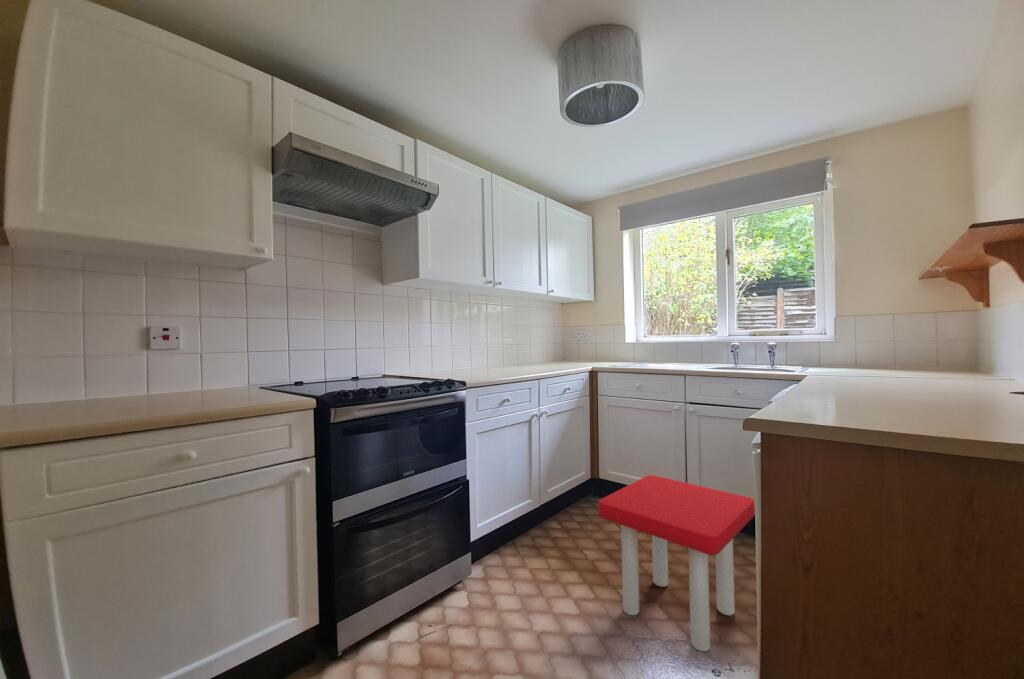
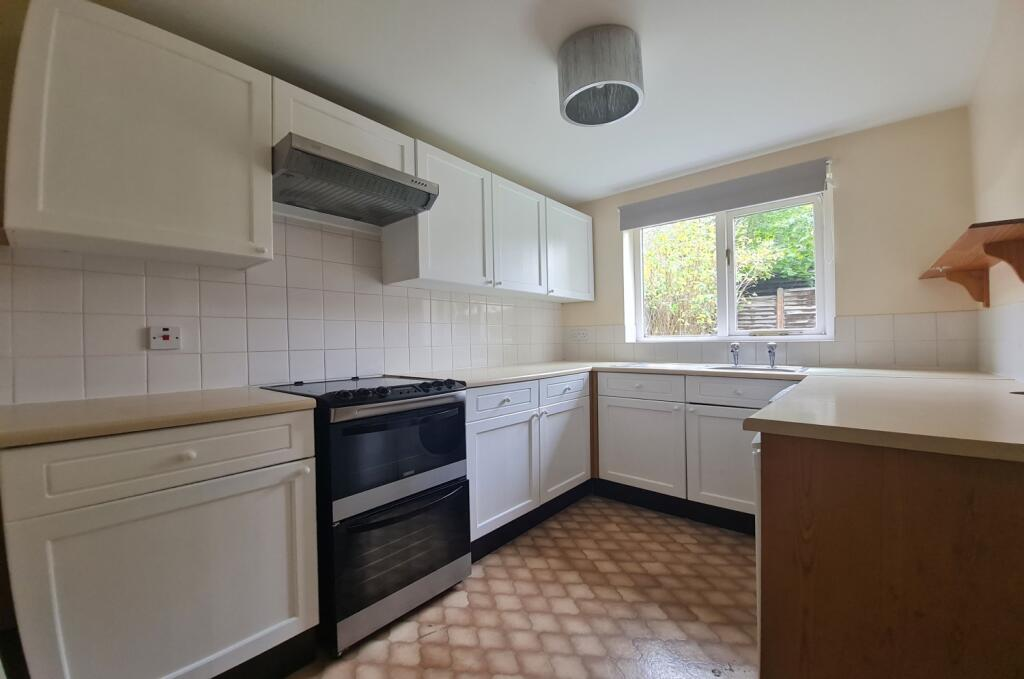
- stool [597,474,756,652]
